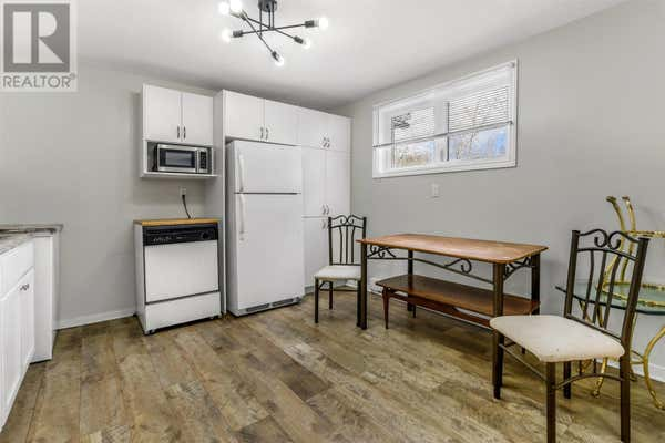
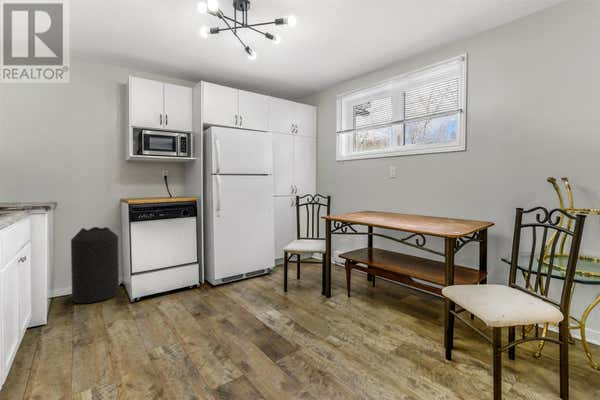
+ trash can [70,226,120,304]
